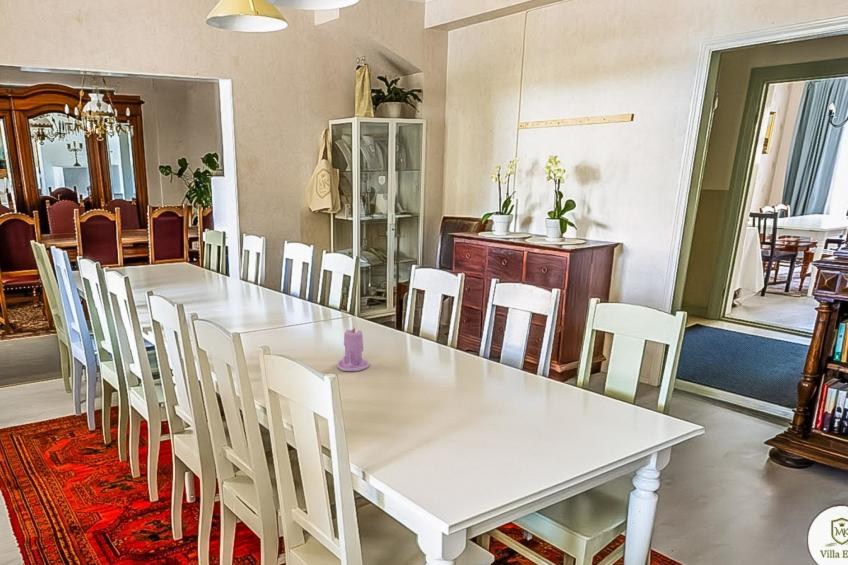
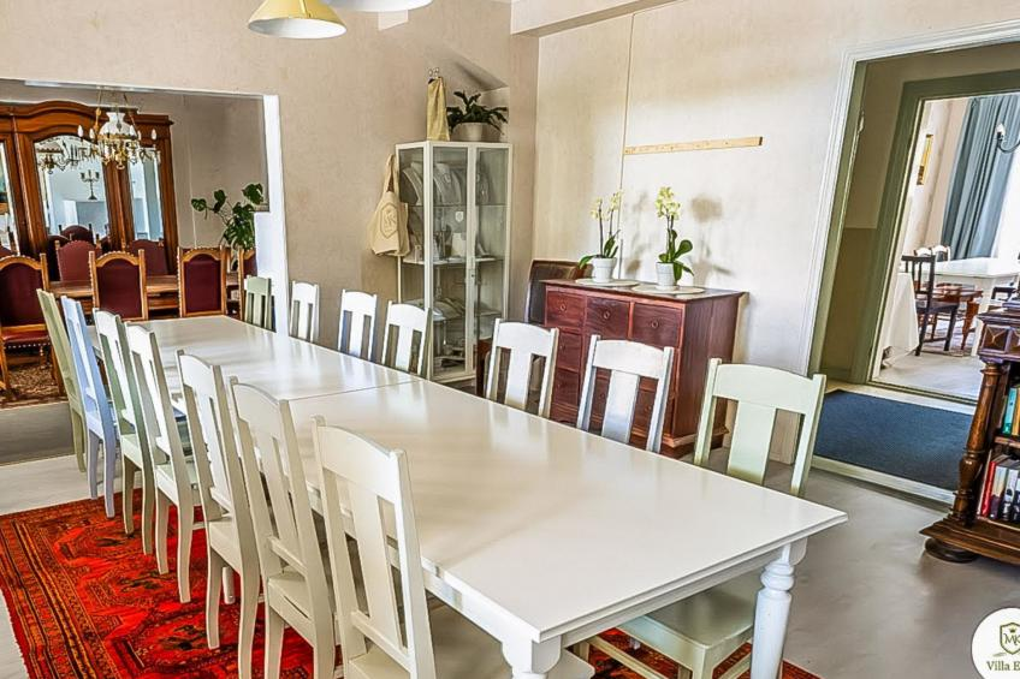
- candle [336,326,370,372]
